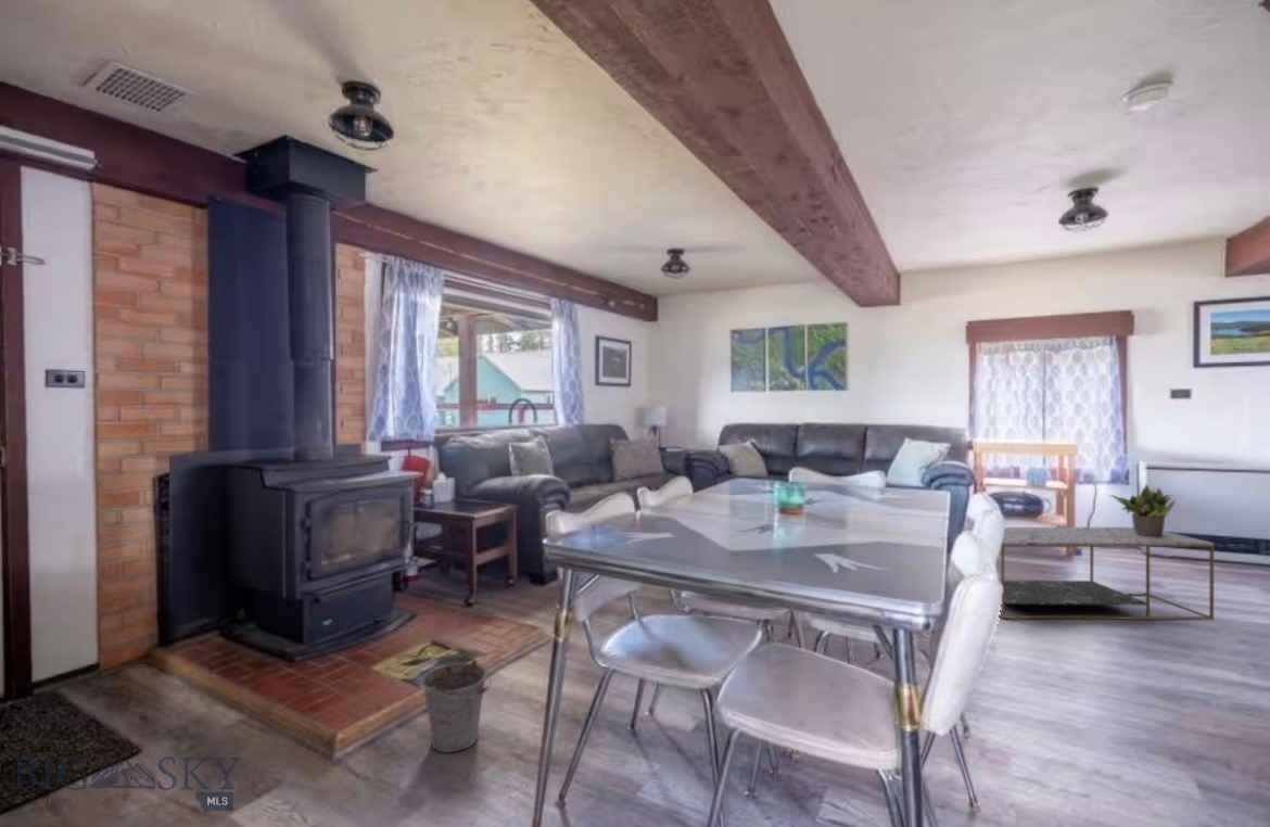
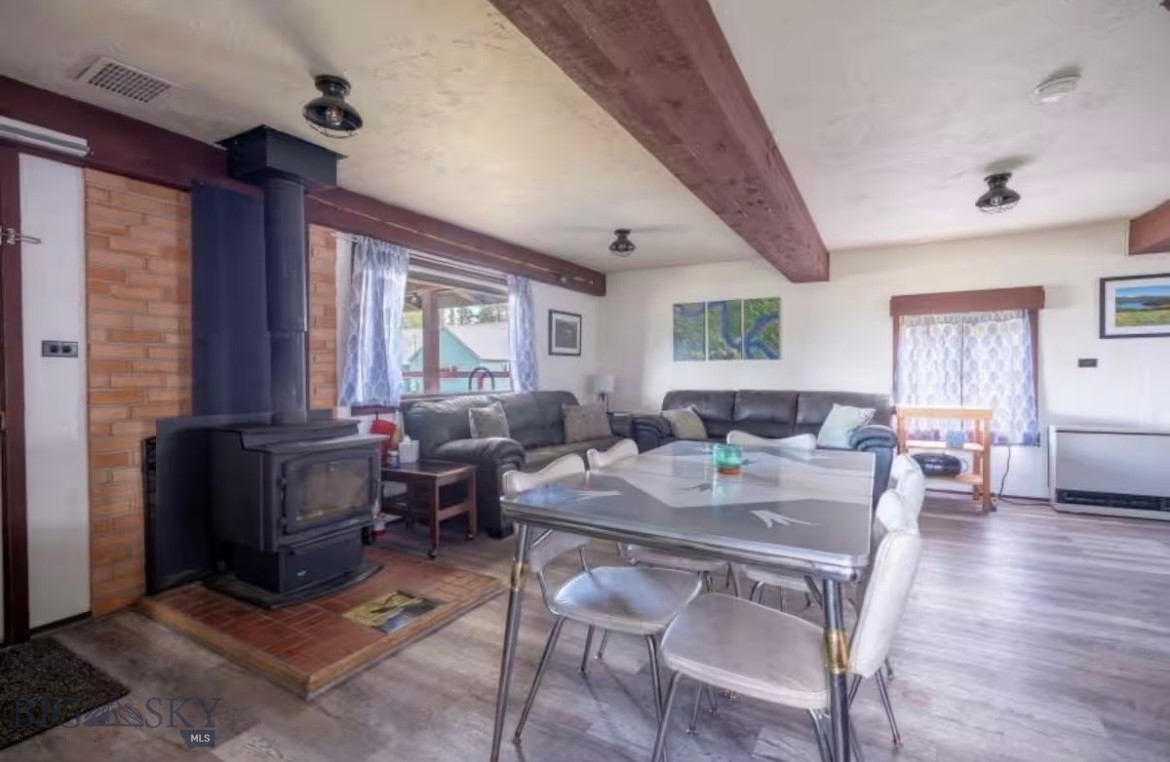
- bucket [420,658,493,753]
- potted plant [1108,483,1178,536]
- coffee table [961,526,1215,621]
